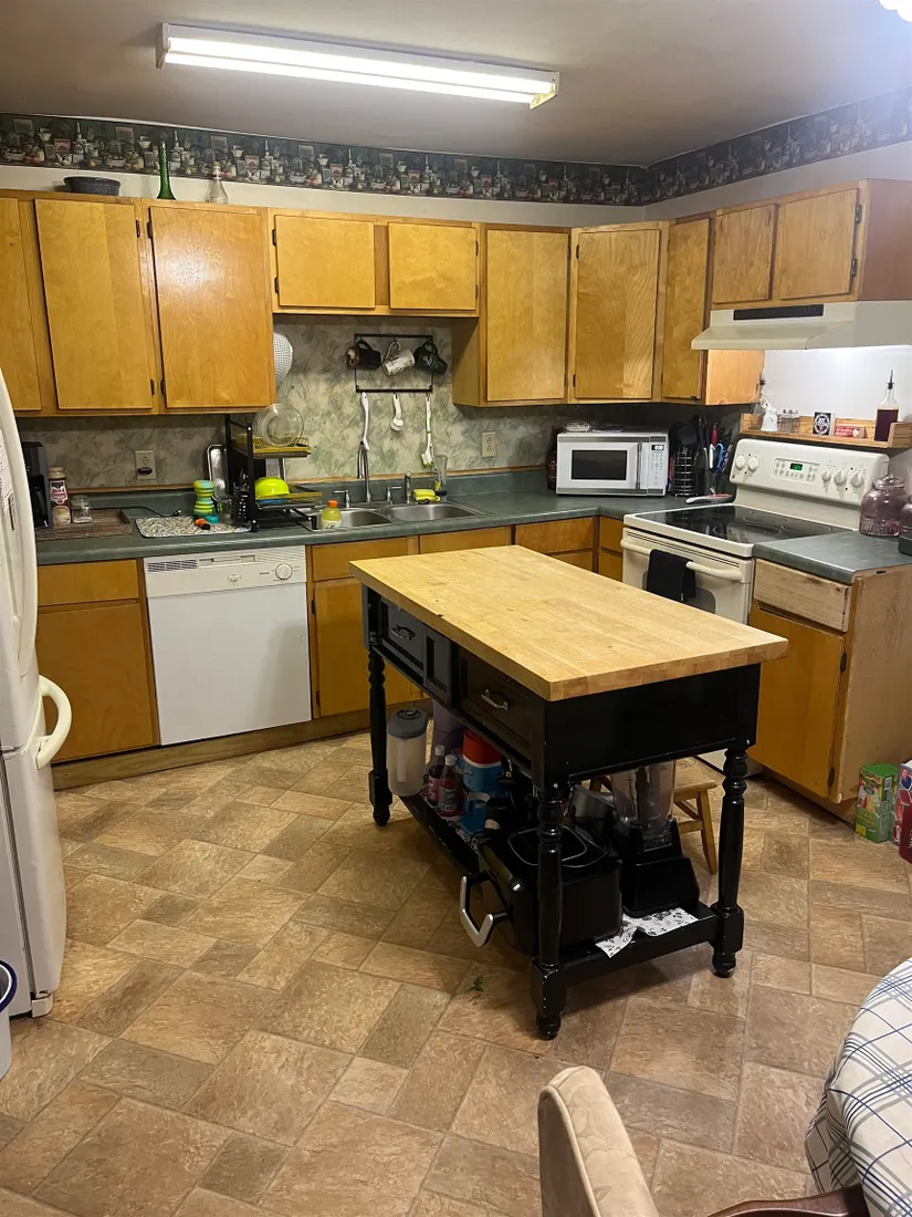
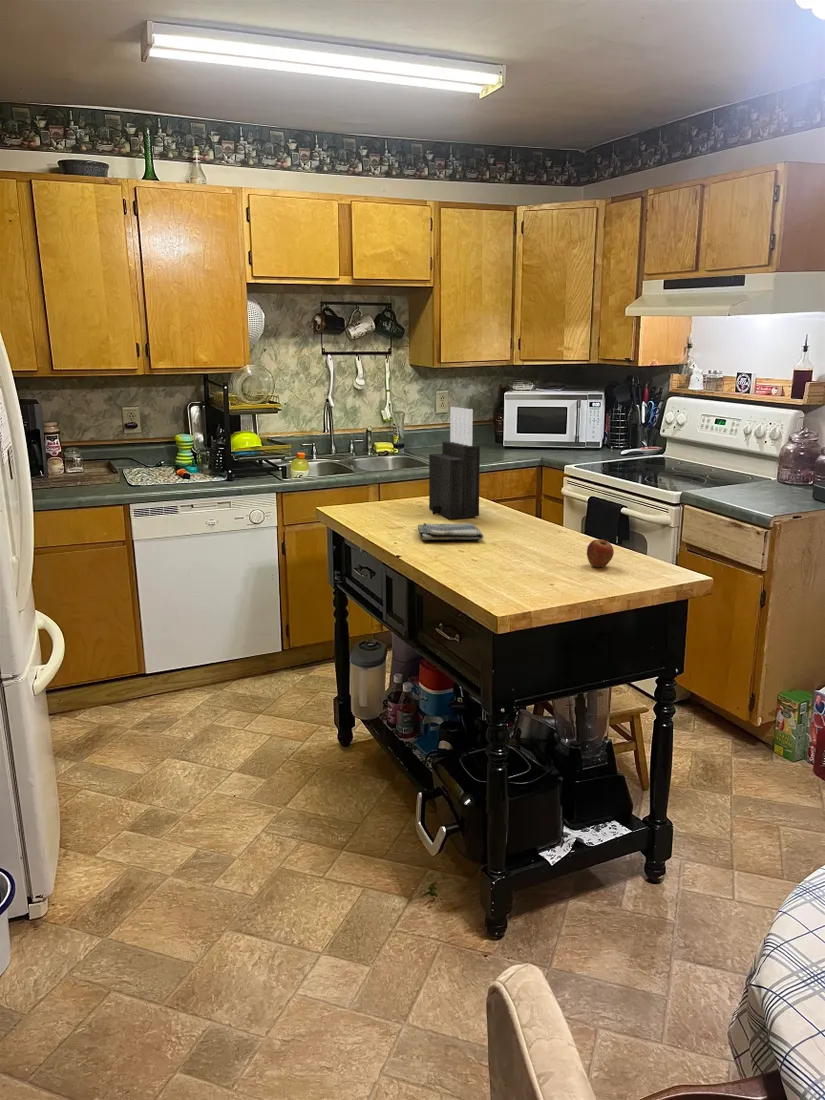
+ knife block [428,406,481,520]
+ fruit [586,537,615,568]
+ dish towel [417,522,484,541]
